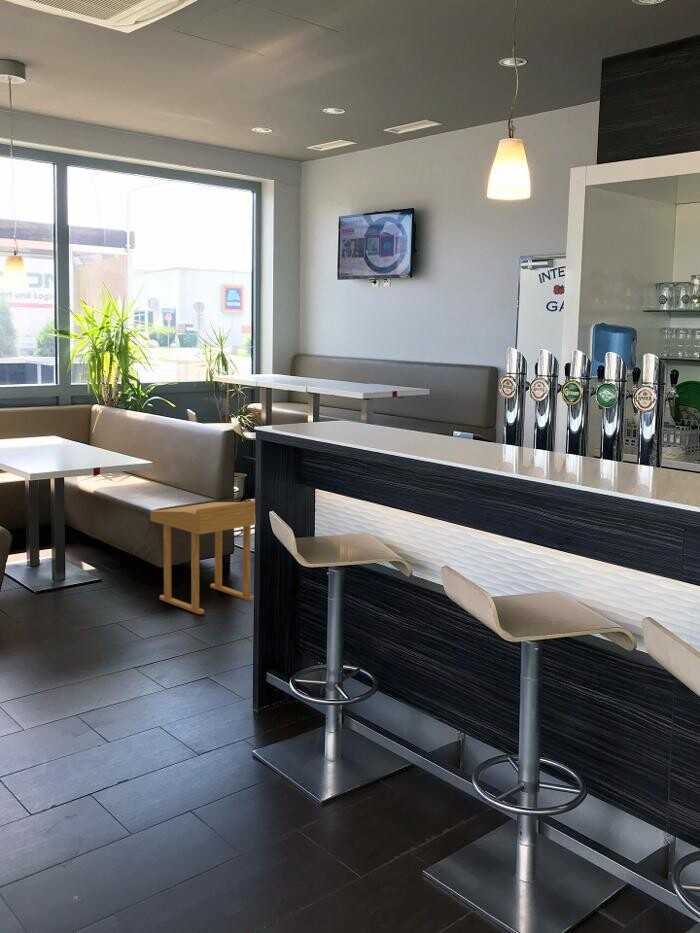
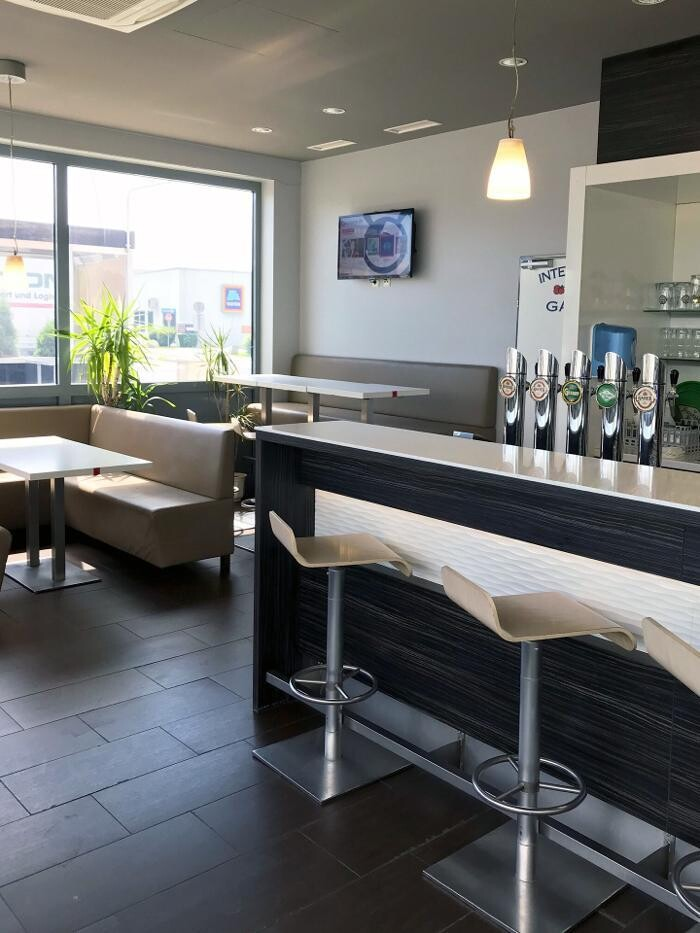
- side table [149,500,256,615]
